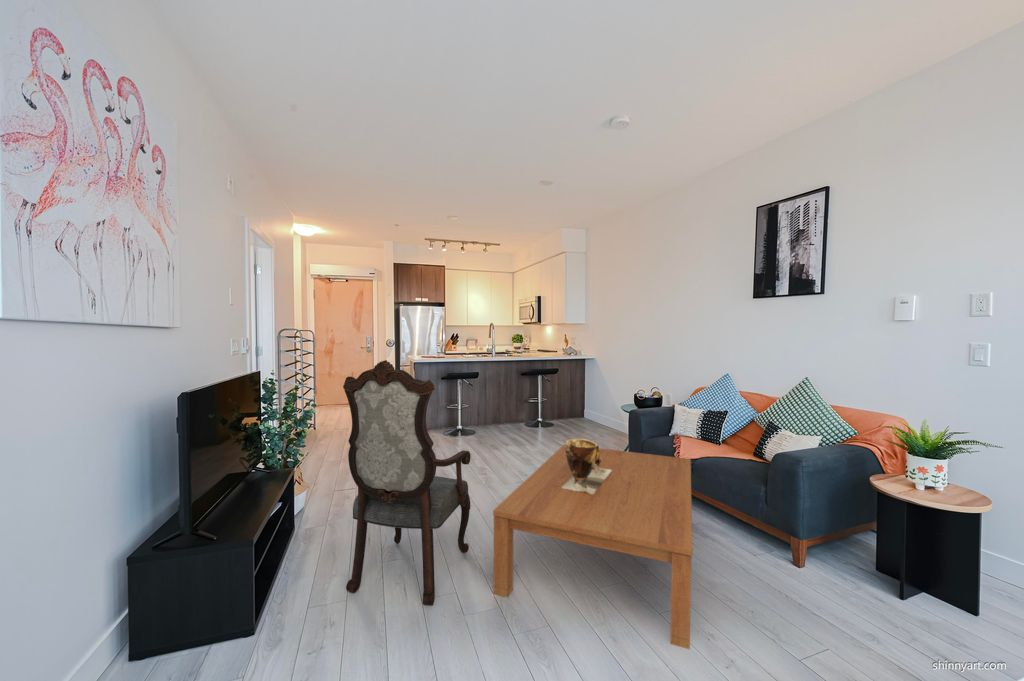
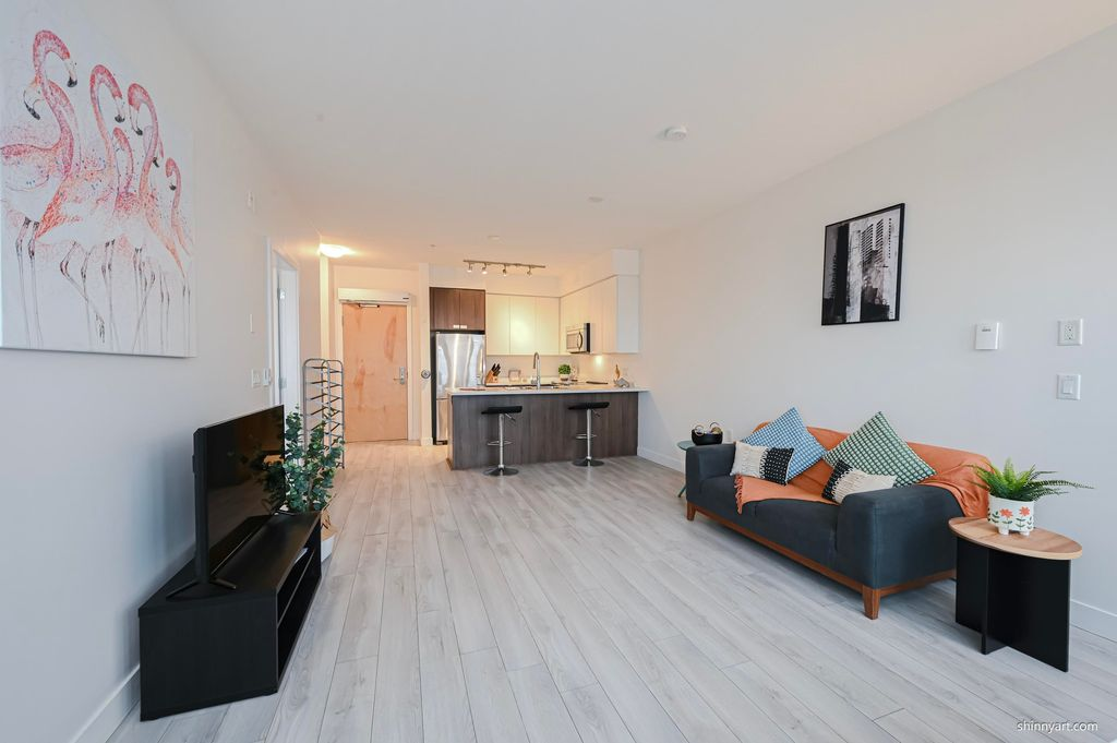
- clay pot [562,438,612,494]
- armchair [342,359,472,606]
- coffee table [492,443,693,650]
